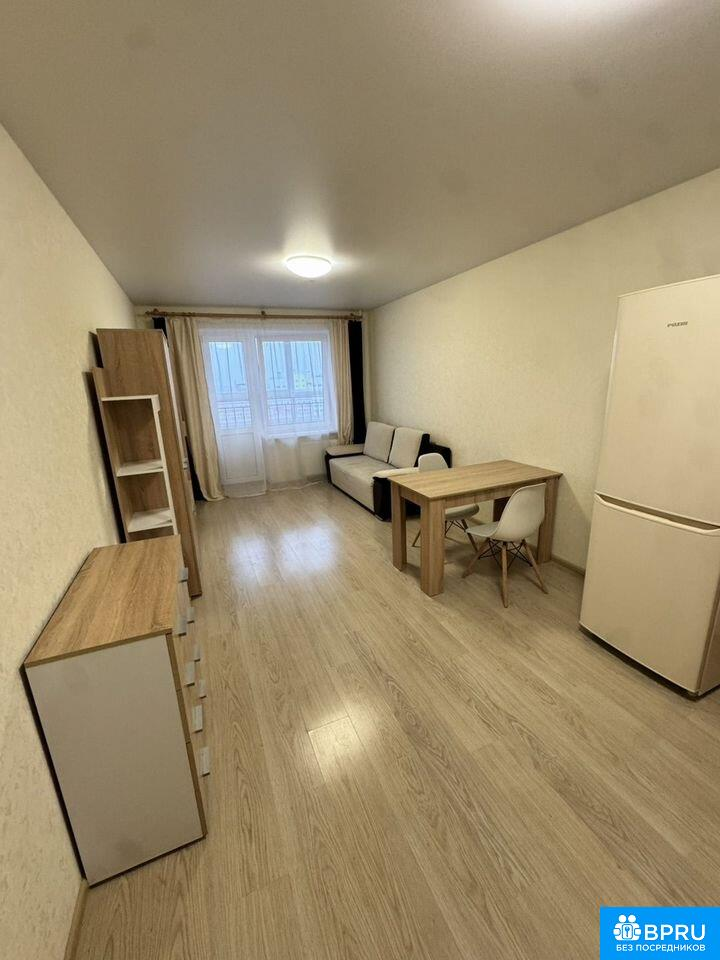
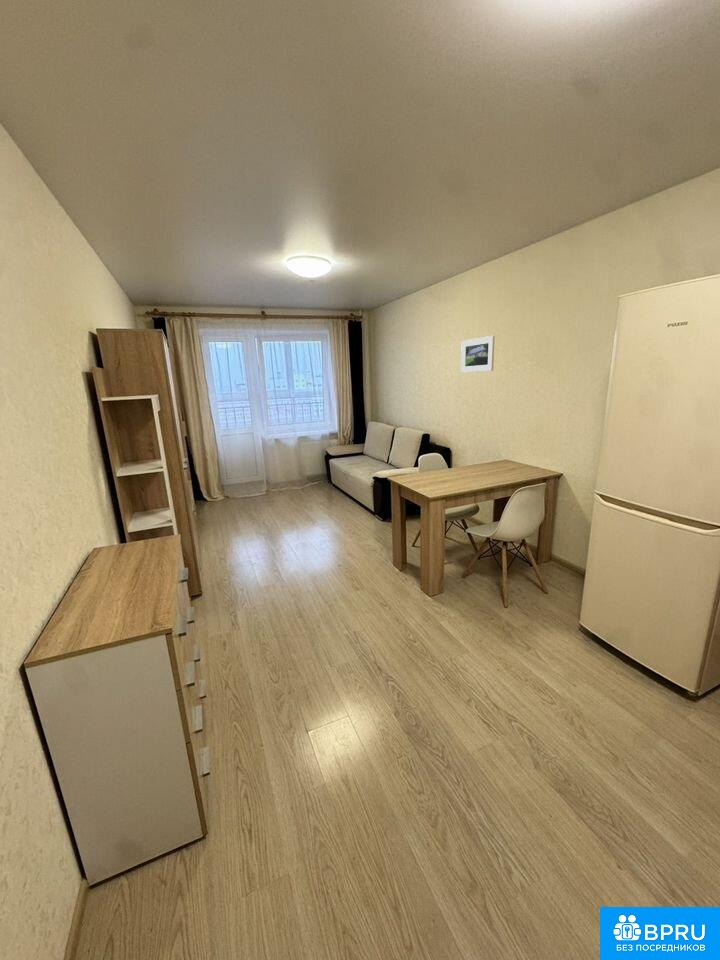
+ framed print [460,335,496,374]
